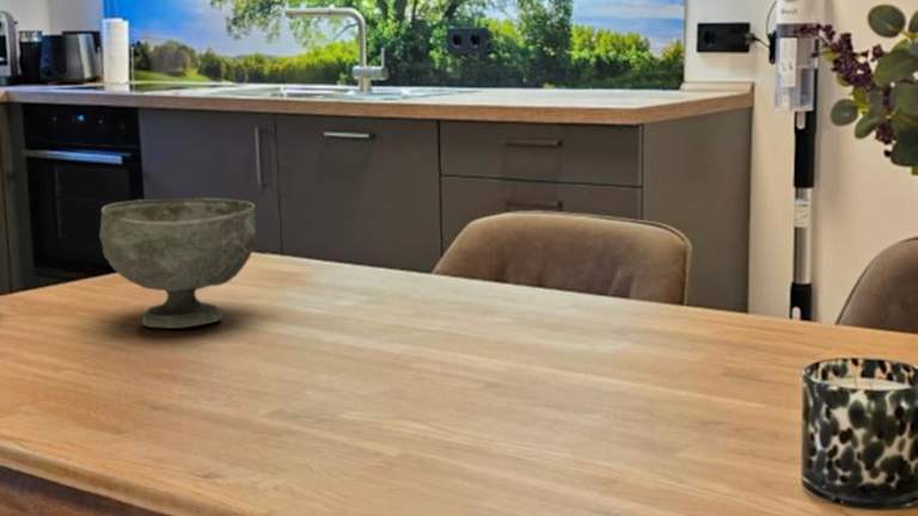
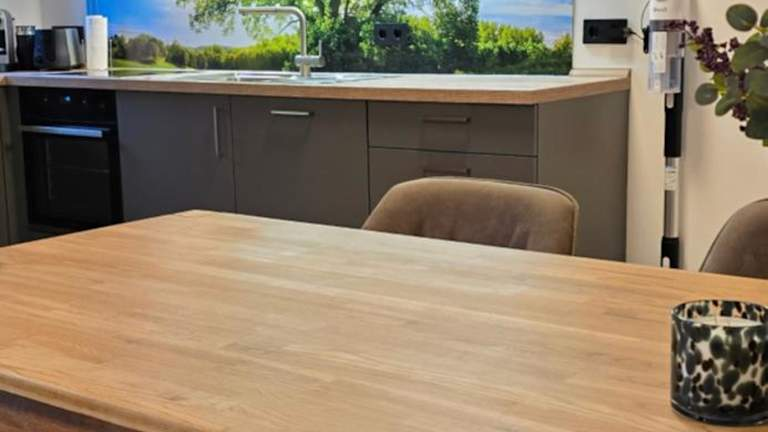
- bowl [98,197,257,330]
